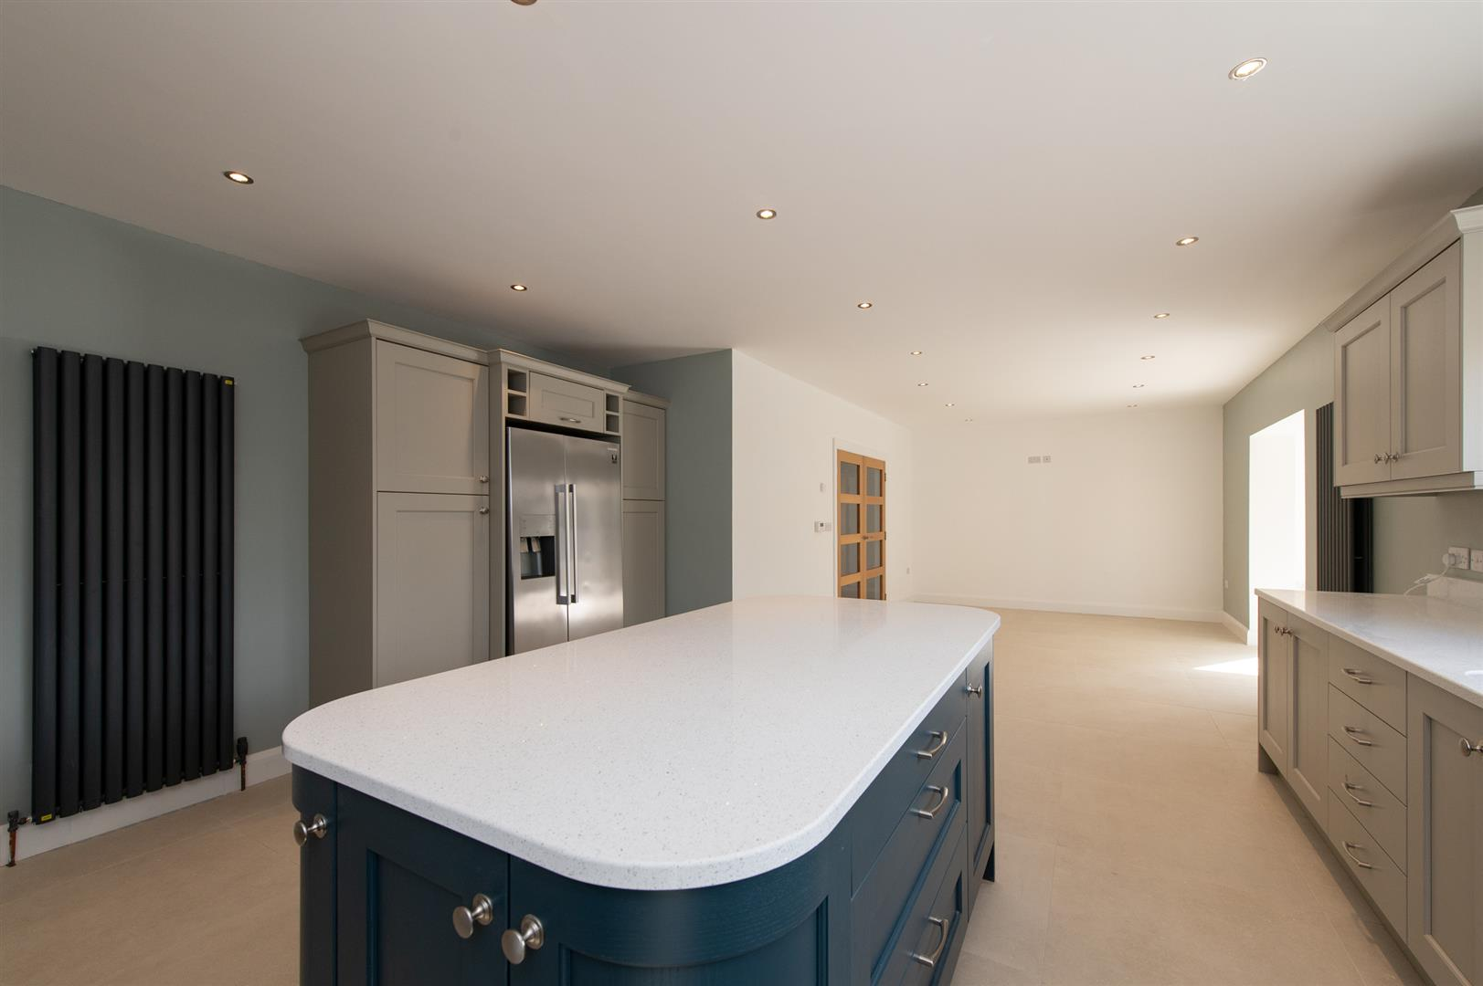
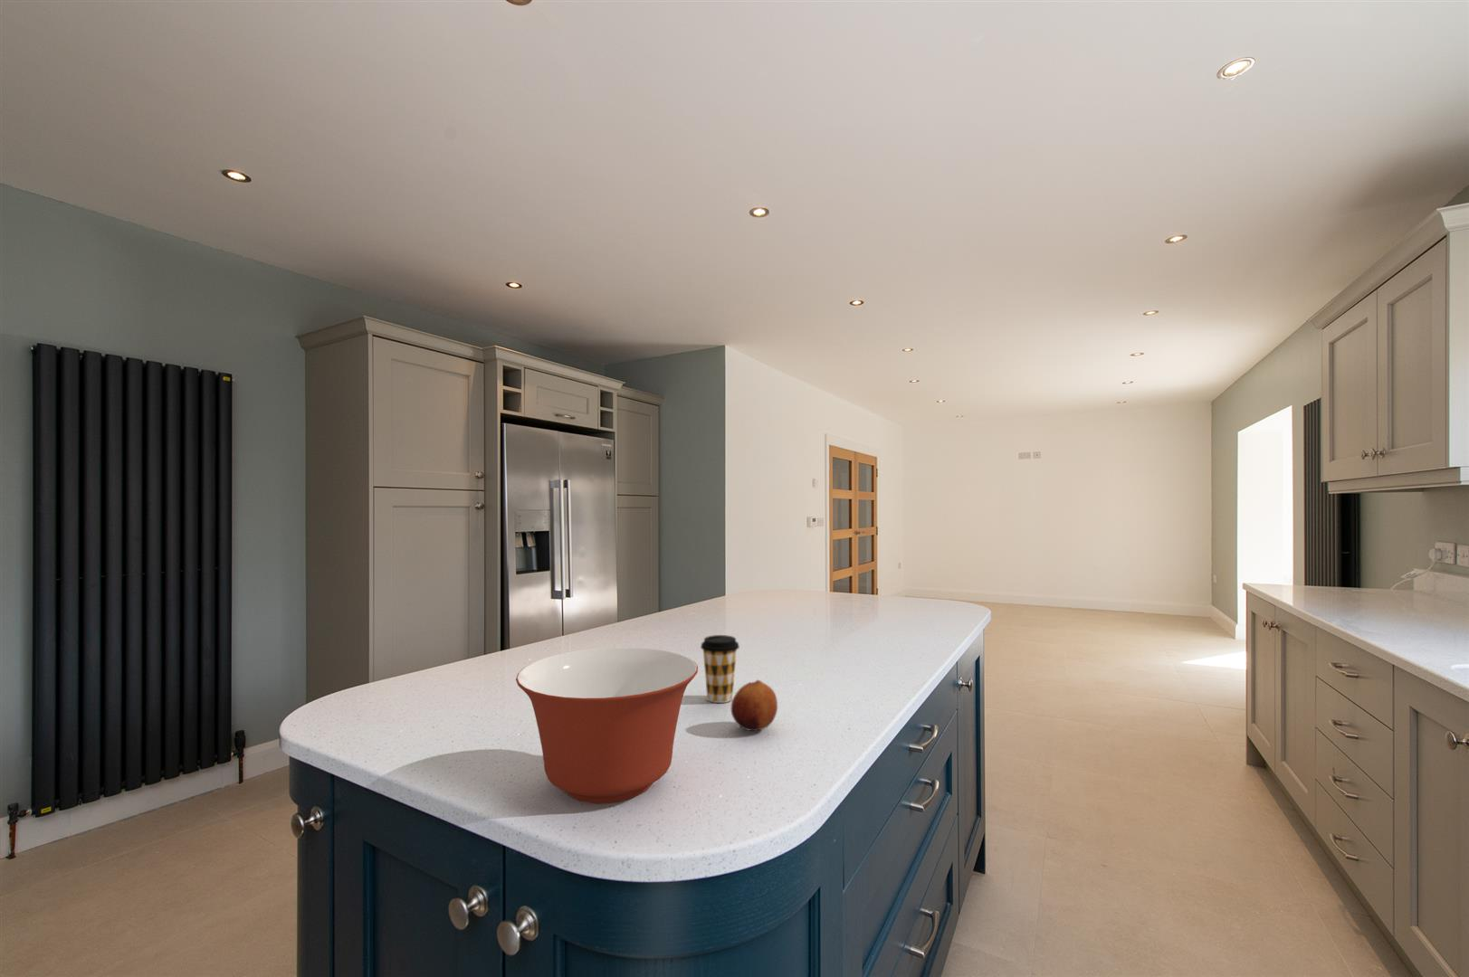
+ mixing bowl [515,646,699,805]
+ coffee cup [700,635,740,703]
+ fruit [731,679,779,732]
